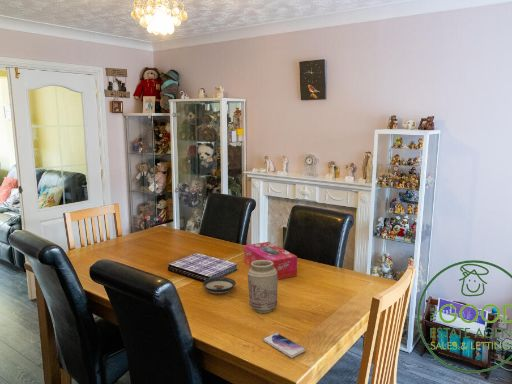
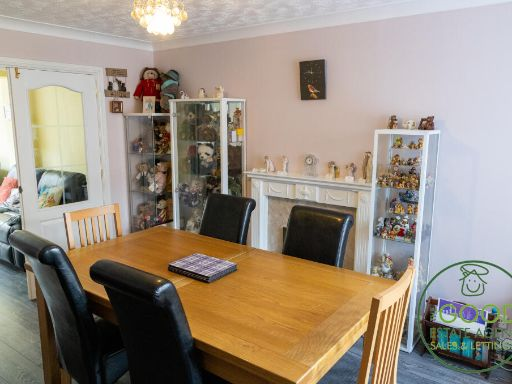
- vase [246,260,279,314]
- saucer [202,276,237,295]
- tissue box [243,241,298,280]
- smartphone [262,332,306,358]
